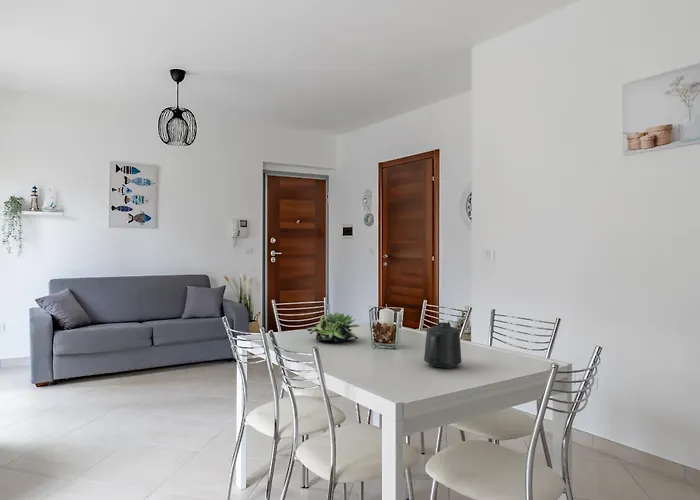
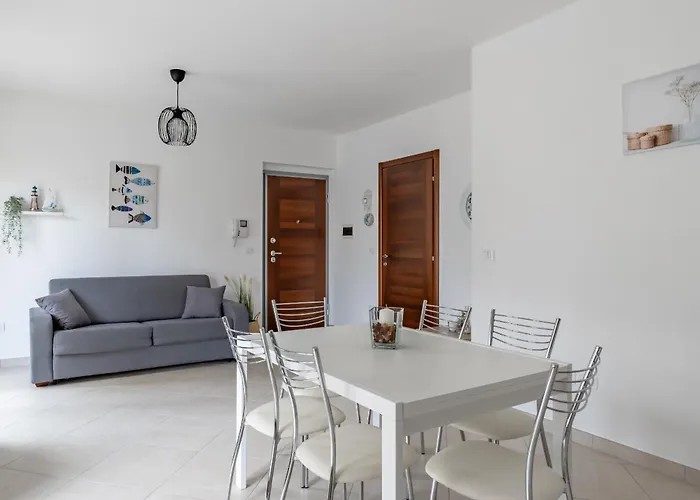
- mug [423,321,462,368]
- succulent plant [306,311,360,344]
